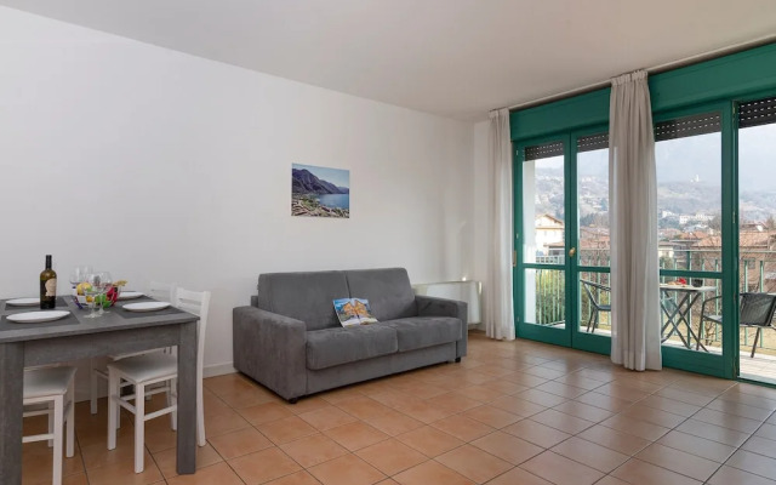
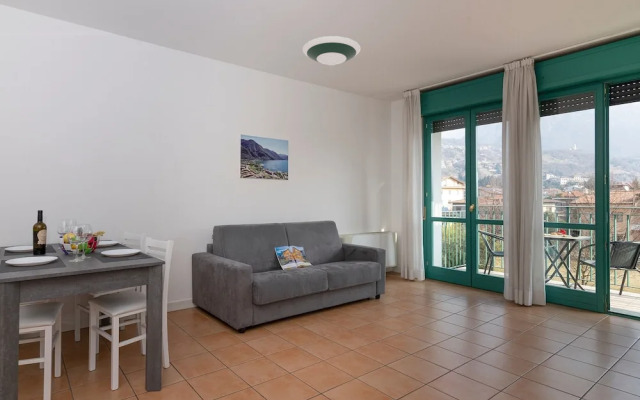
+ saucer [302,35,362,66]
